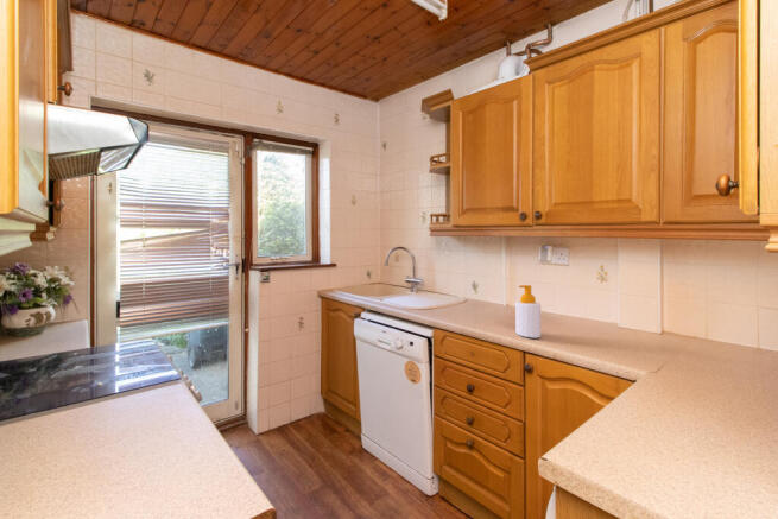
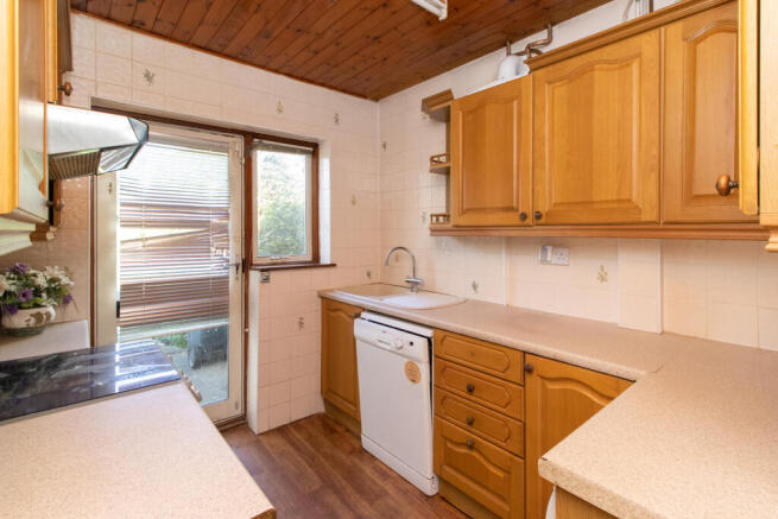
- soap bottle [514,284,542,340]
